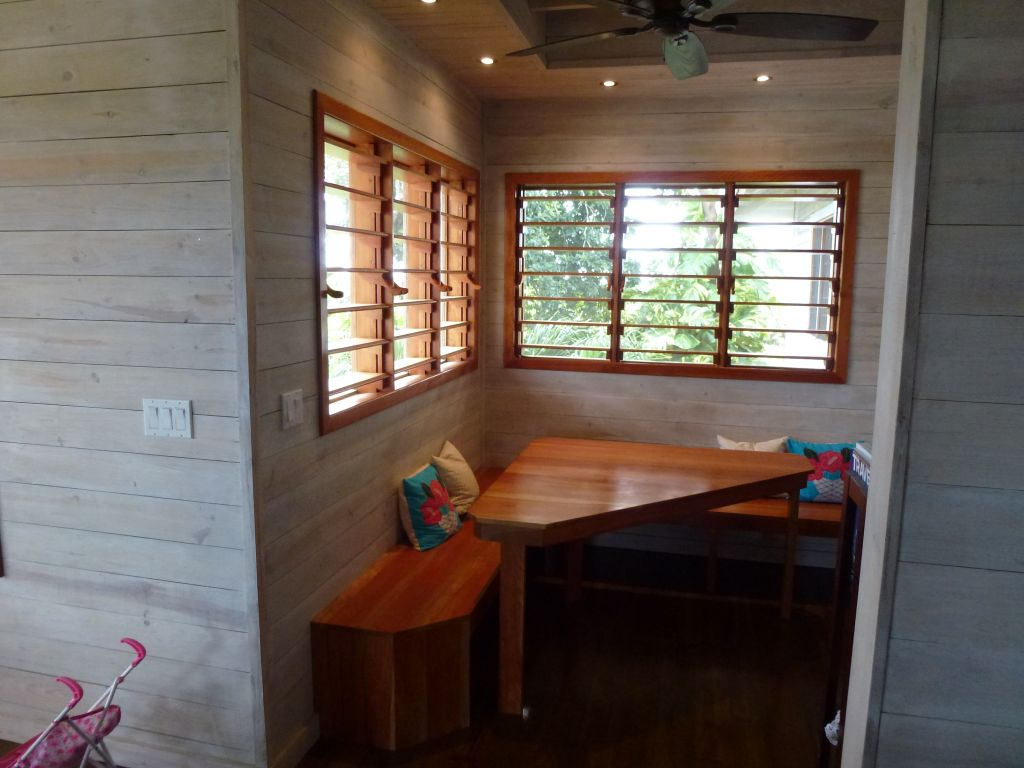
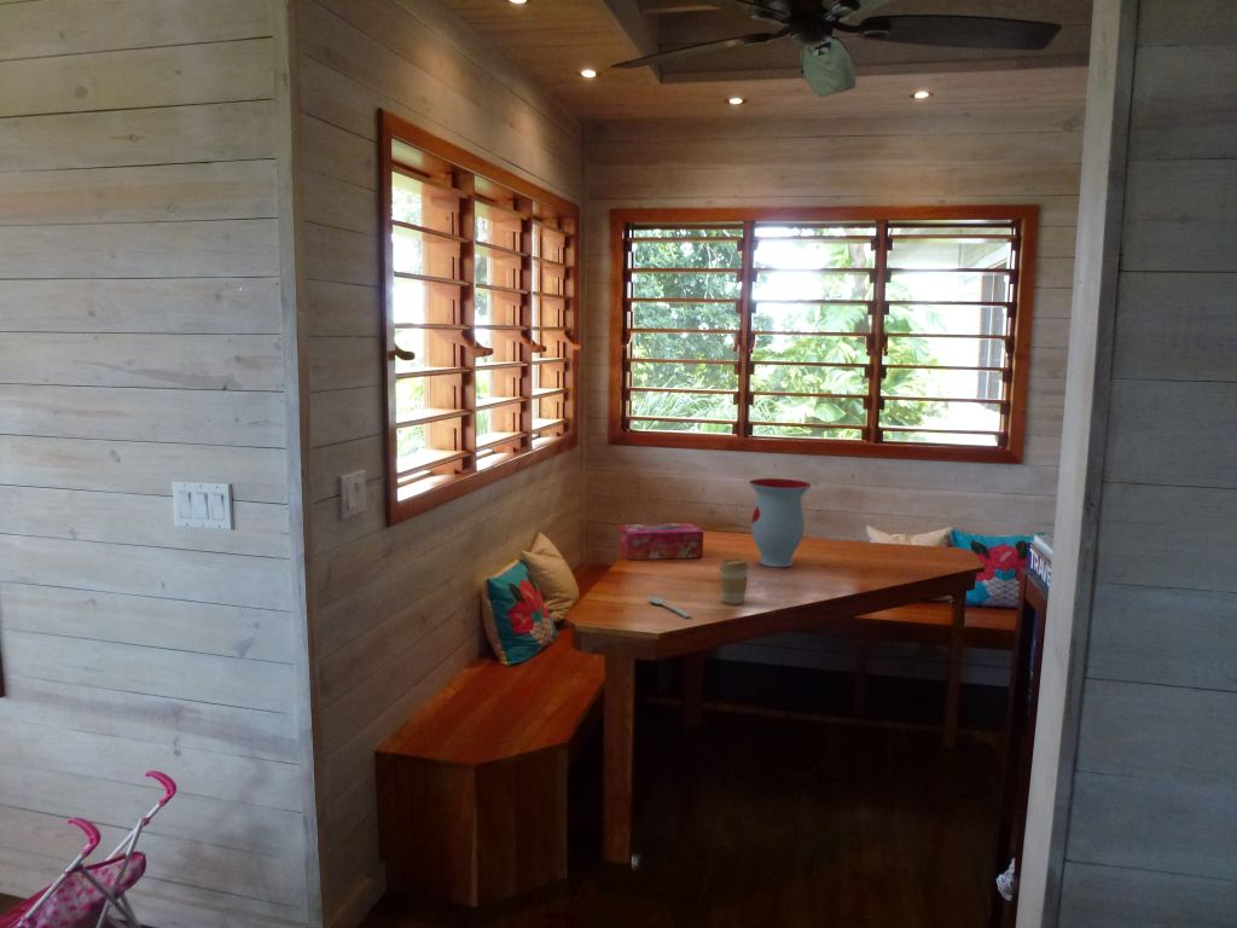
+ coffee cup [718,558,750,605]
+ tissue box [617,522,704,561]
+ spoon [647,594,693,619]
+ vase [748,477,813,568]
